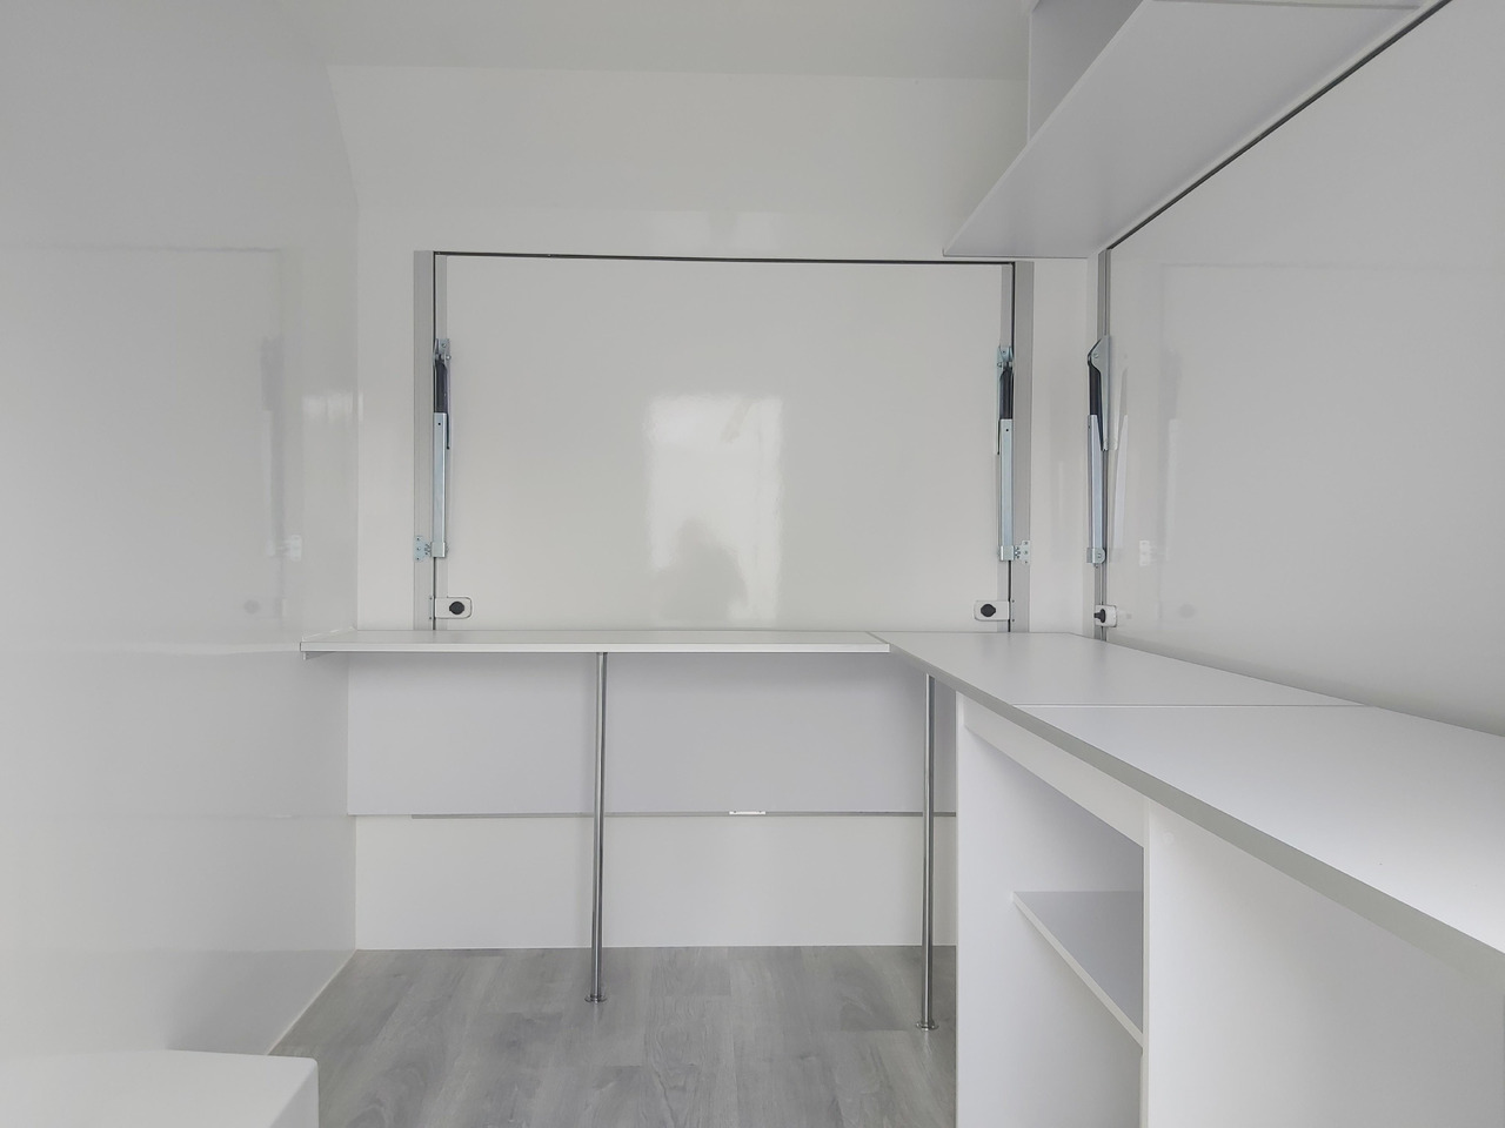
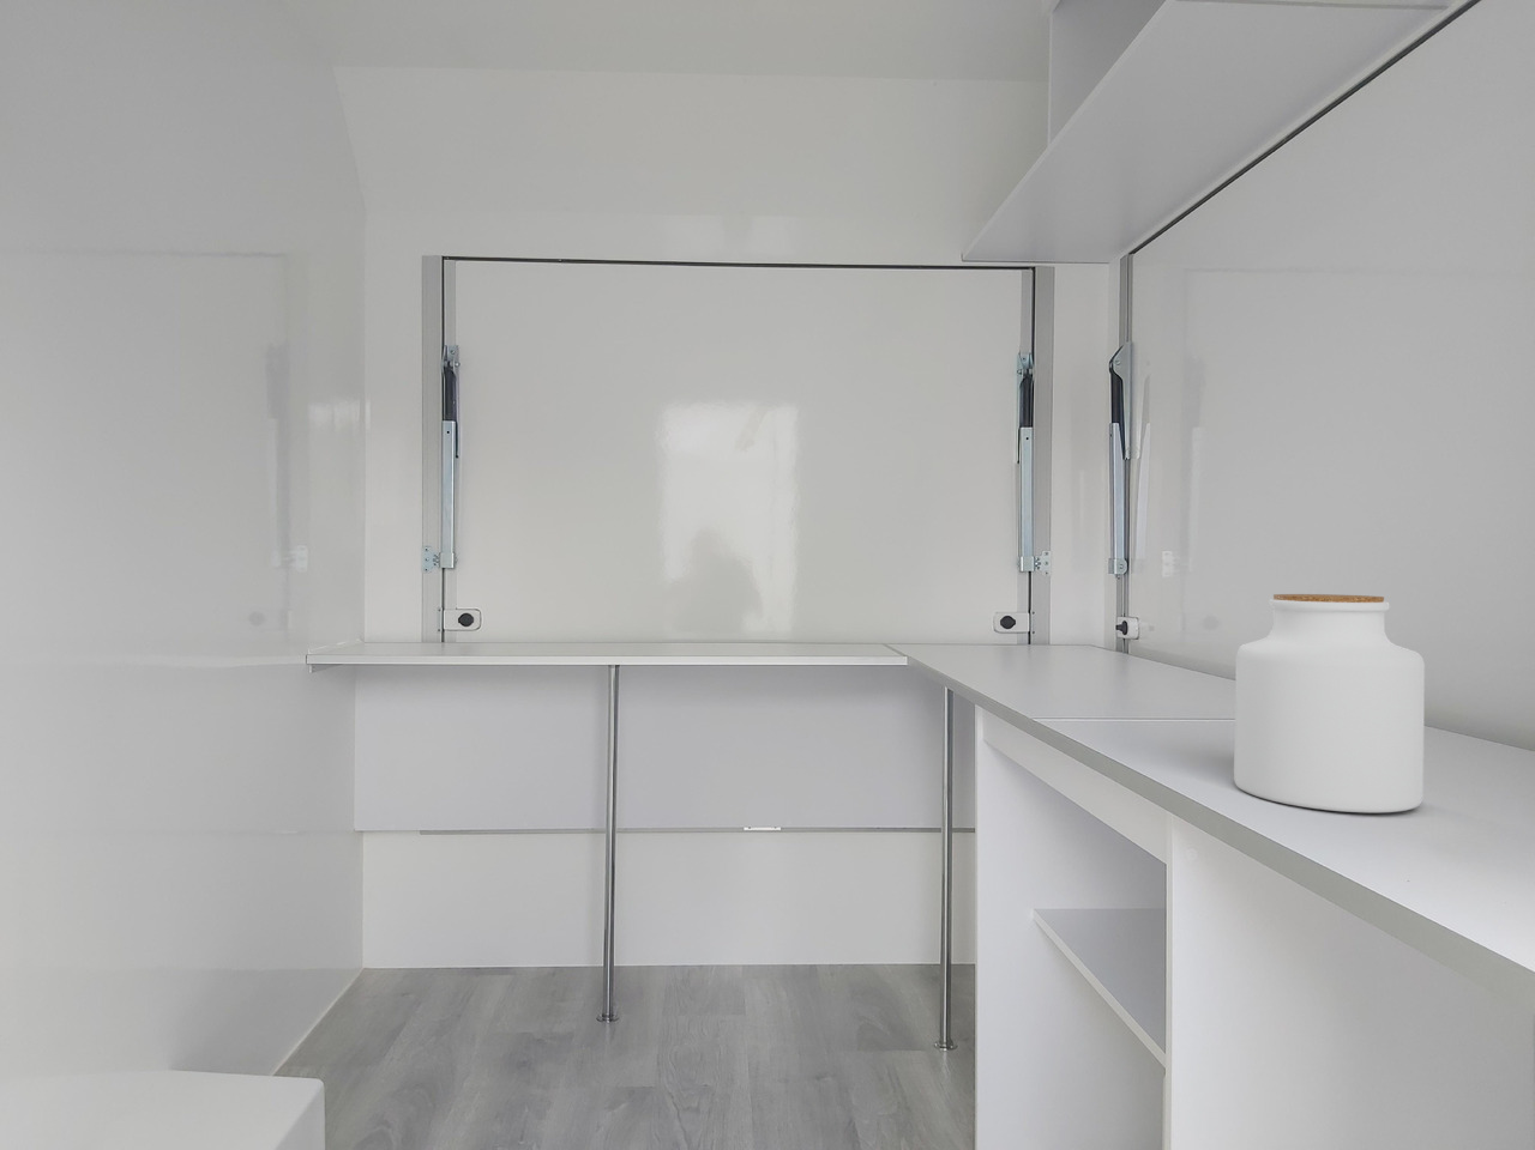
+ jar [1233,593,1426,813]
